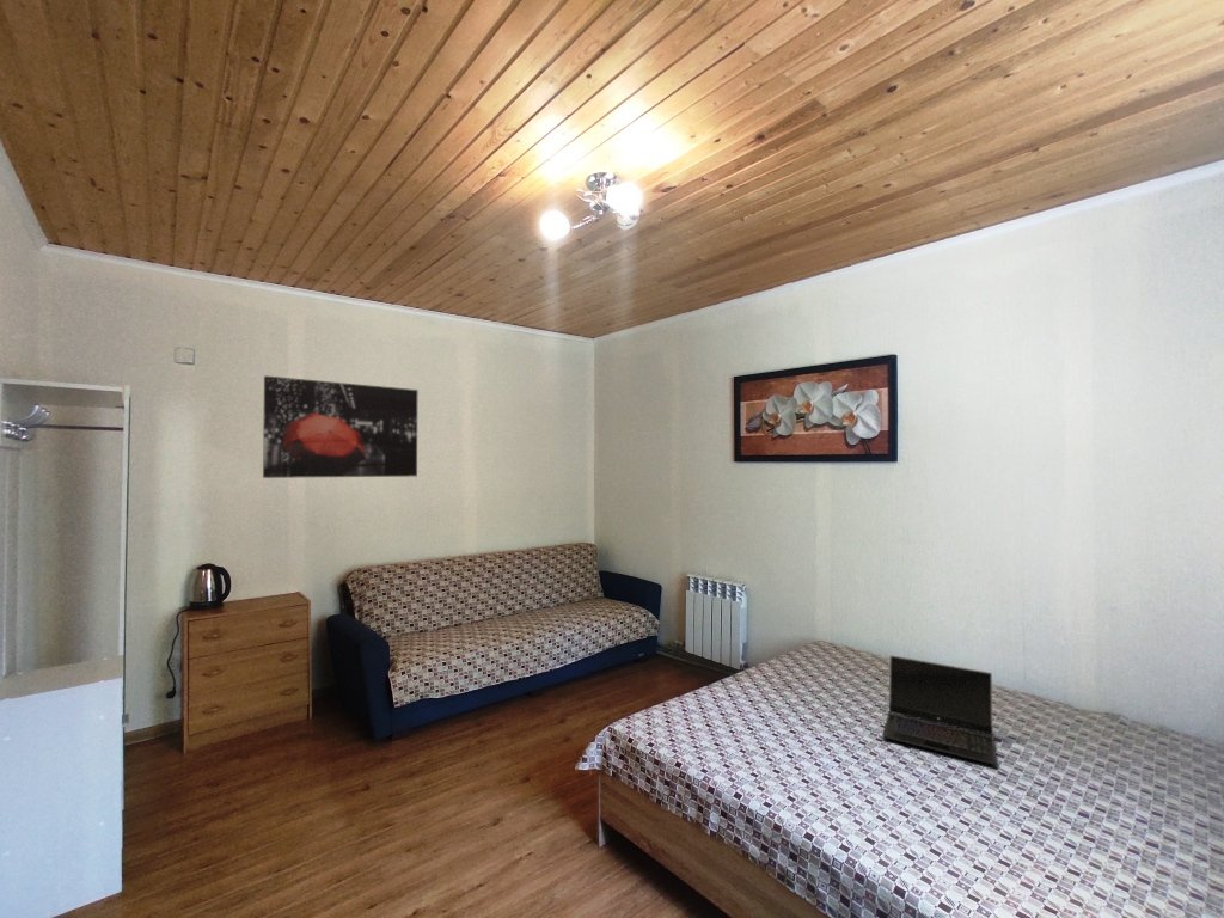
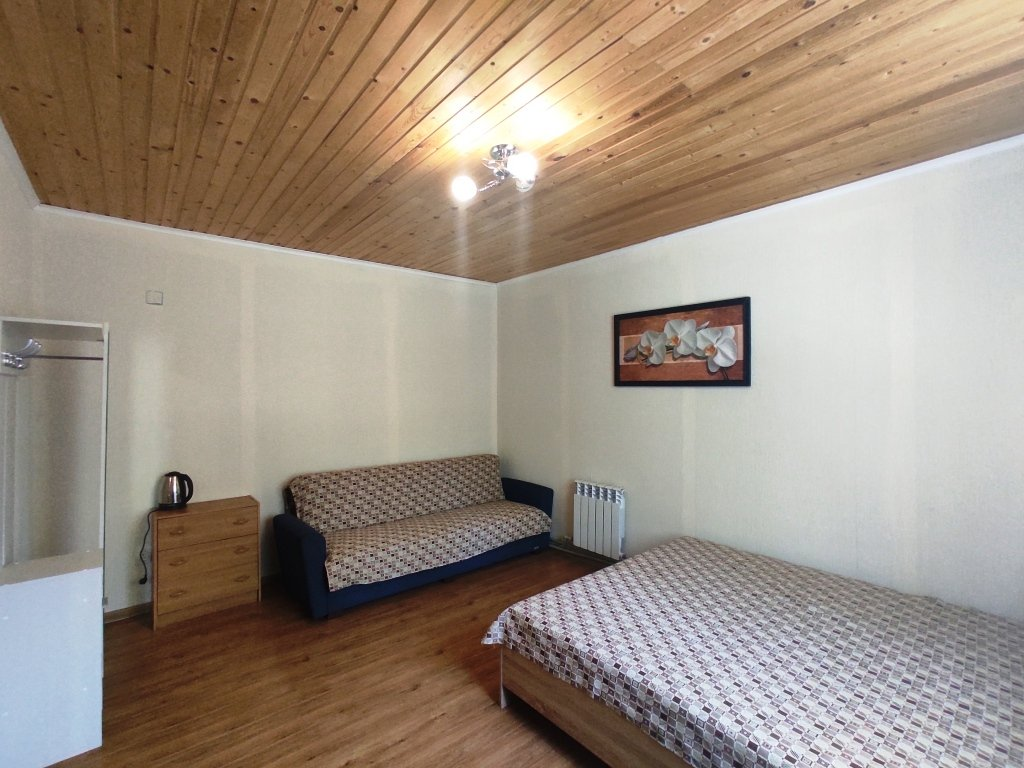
- wall art [262,374,420,479]
- laptop computer [881,654,998,766]
